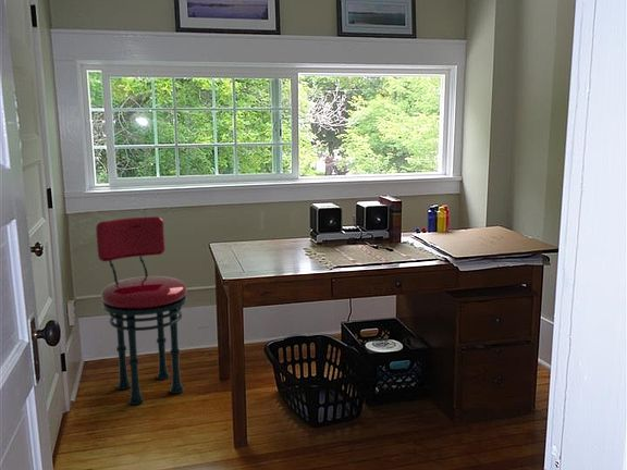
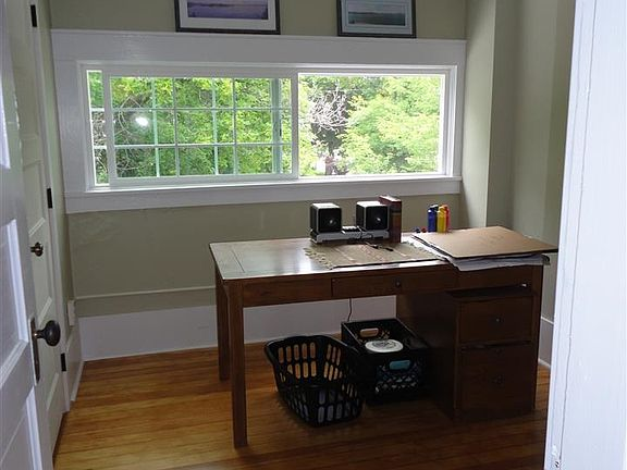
- stool [95,215,188,406]
